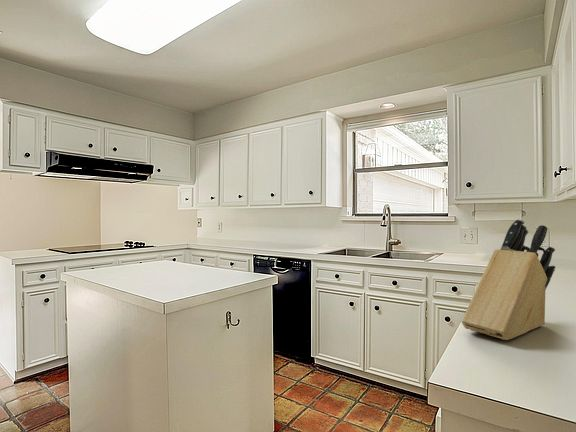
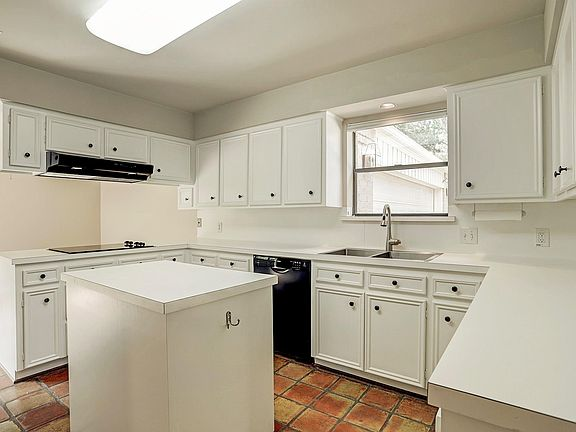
- knife block [461,218,556,341]
